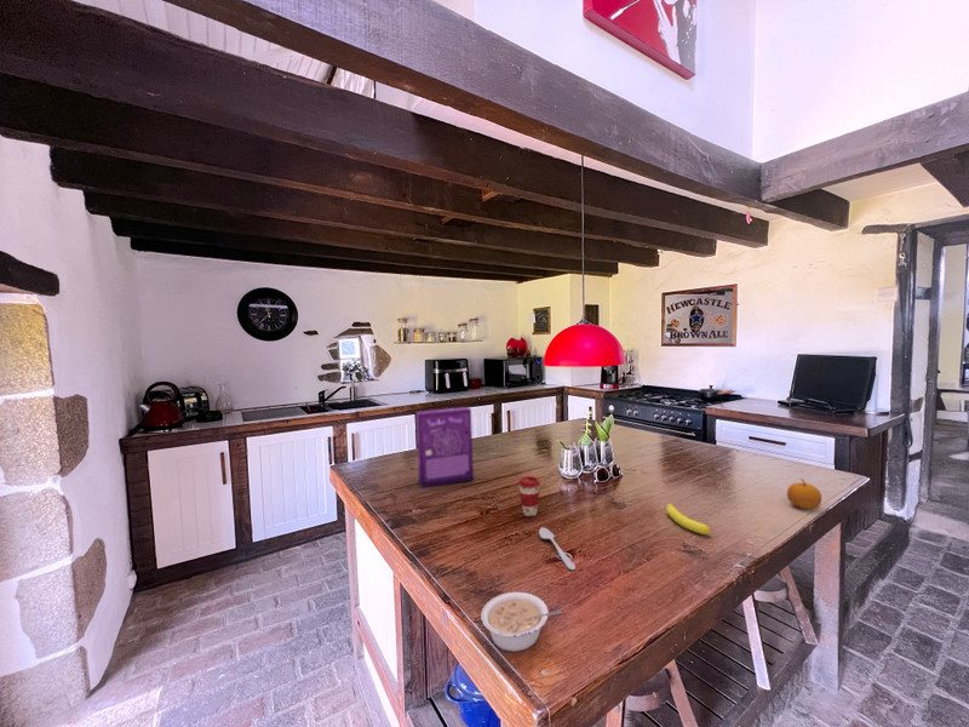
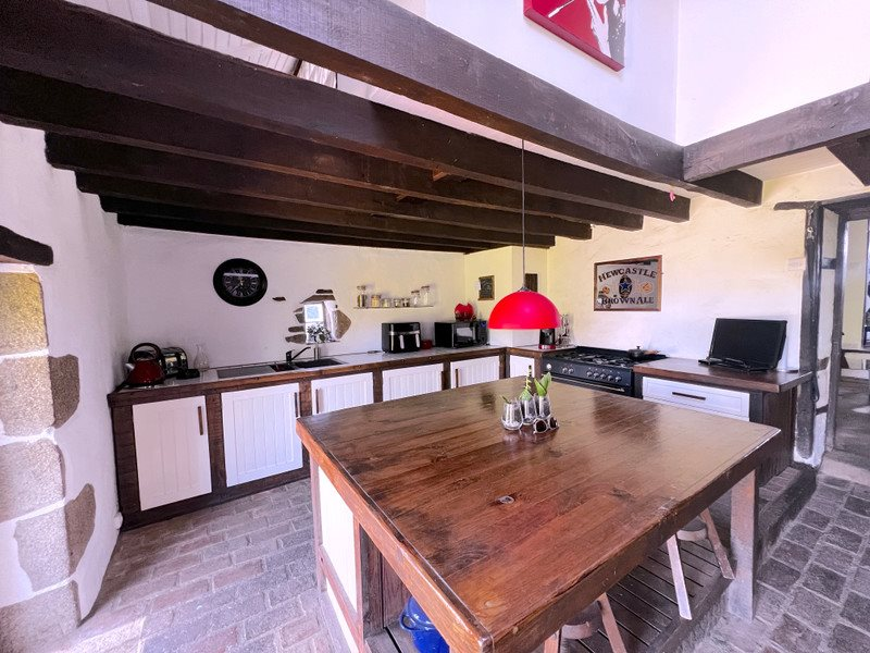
- fruit [786,477,822,510]
- coffee cup [517,475,541,517]
- banana [665,503,711,536]
- spoon [538,526,577,571]
- legume [480,591,563,653]
- cereal box [414,406,475,488]
